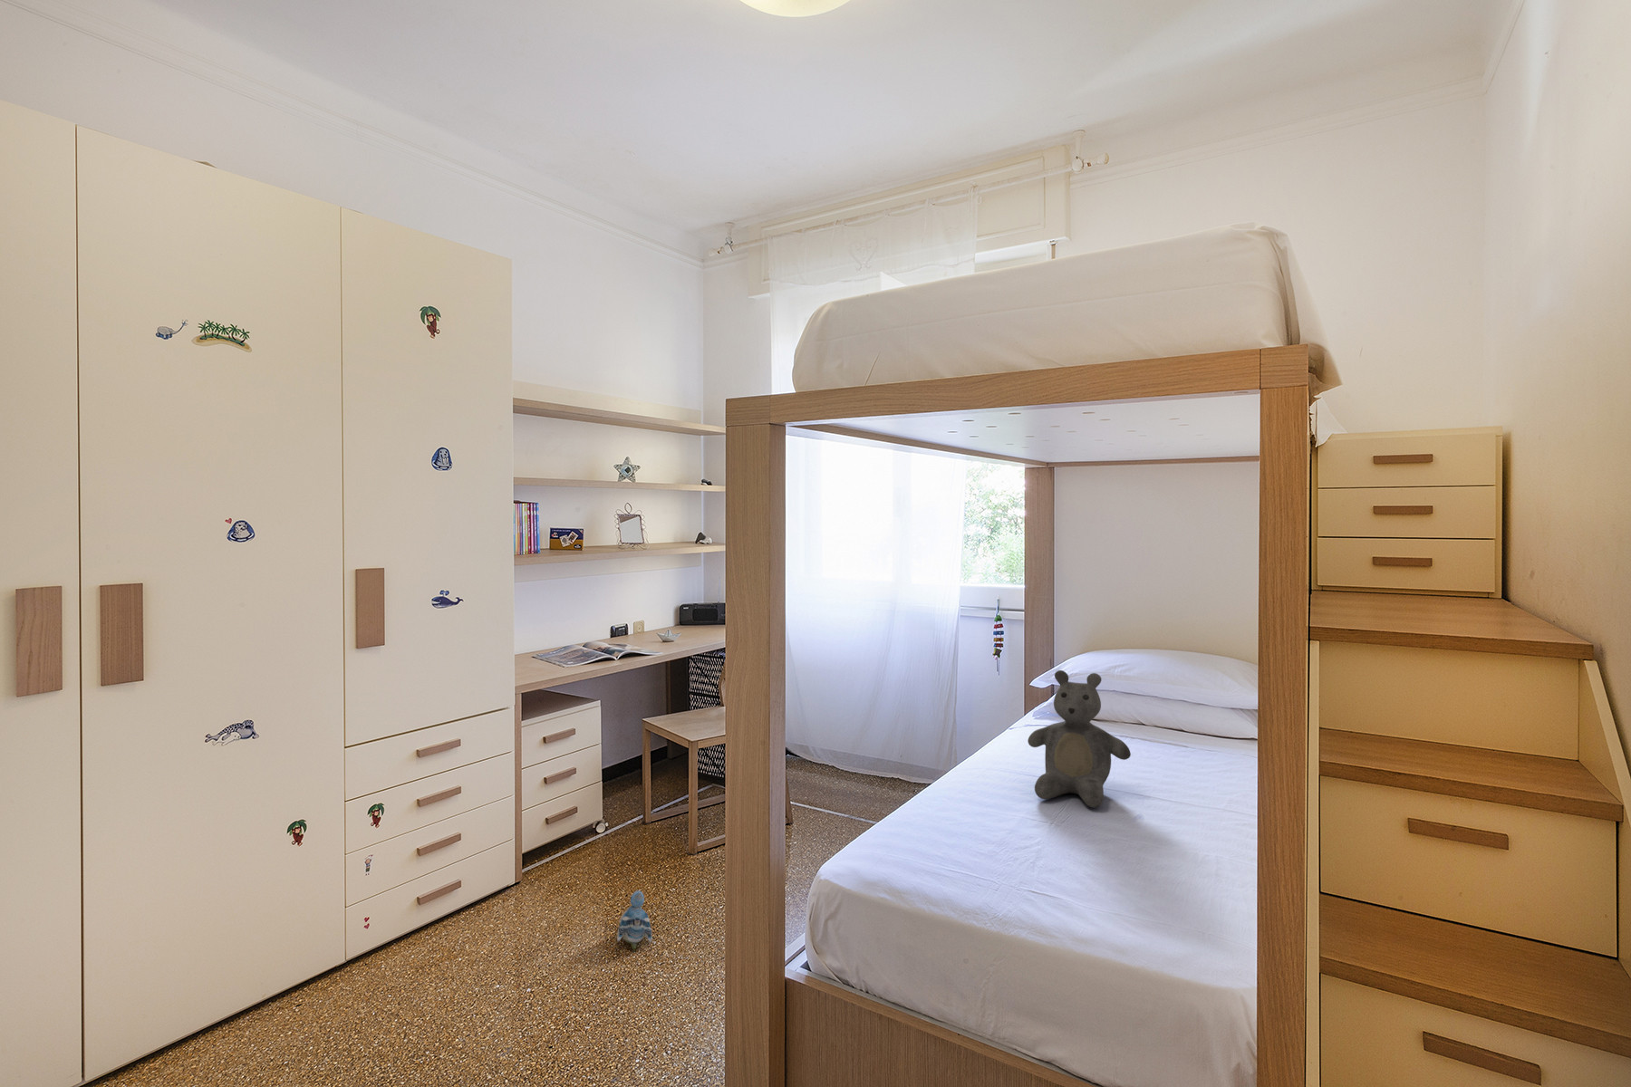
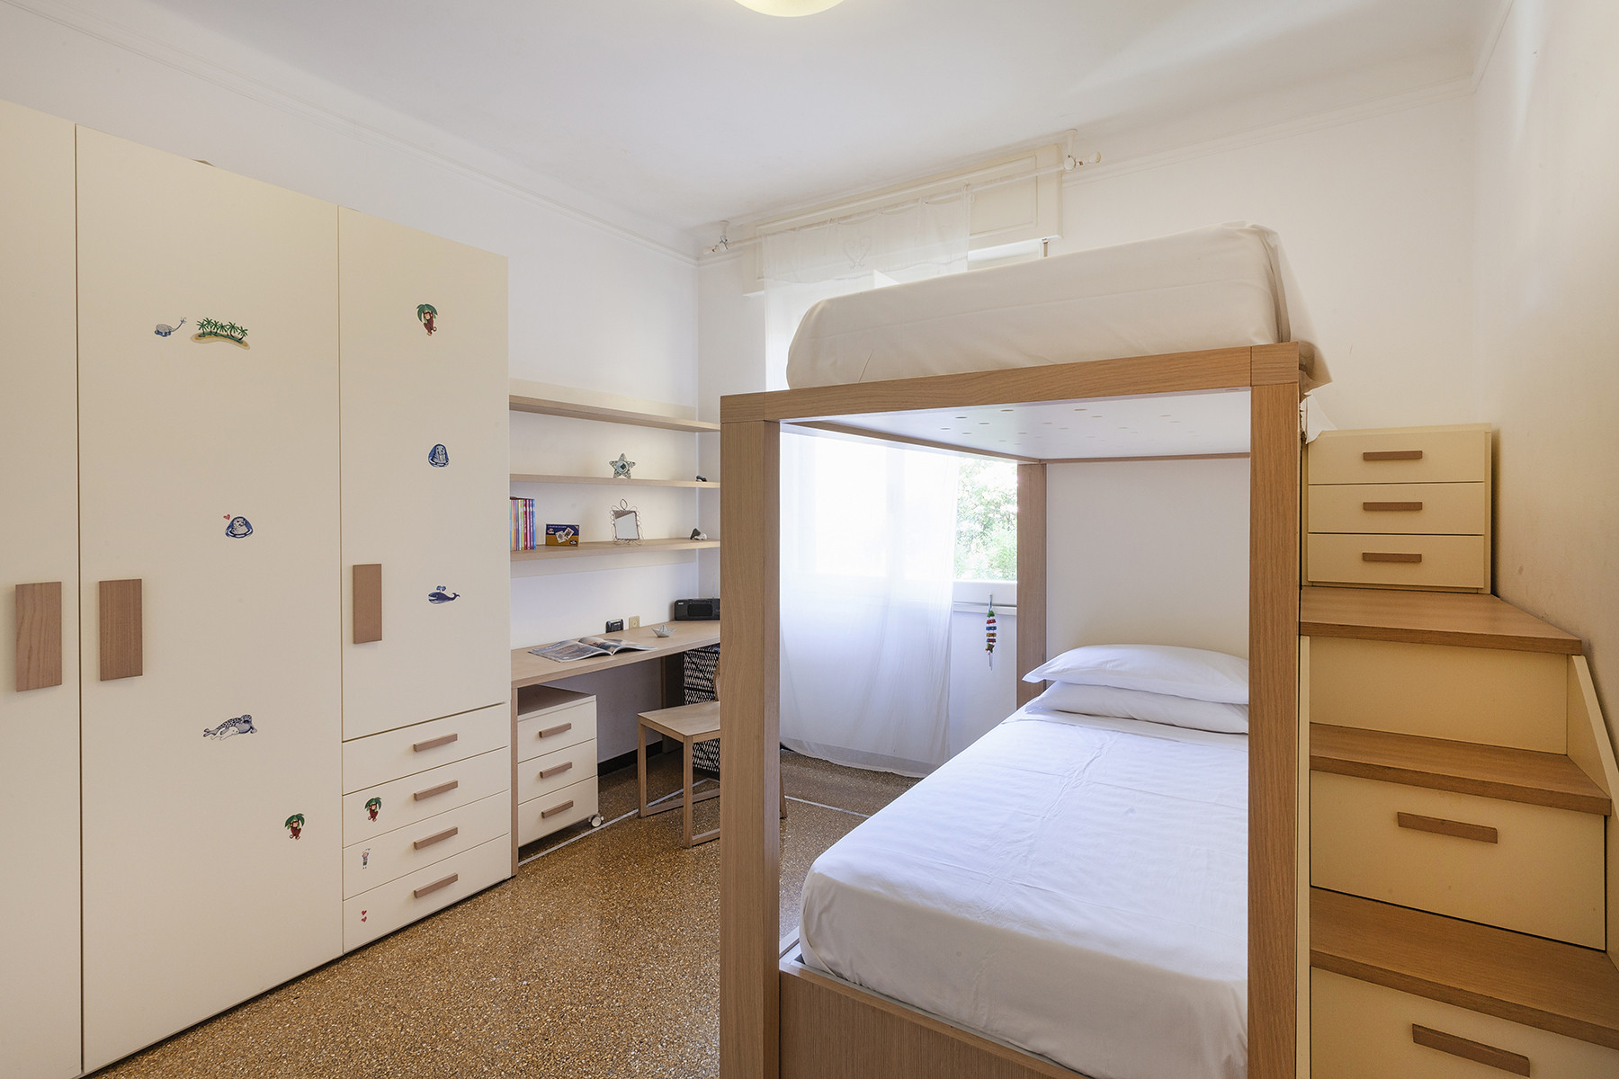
- teddy bear [1027,670,1132,809]
- plush toy [616,889,653,952]
